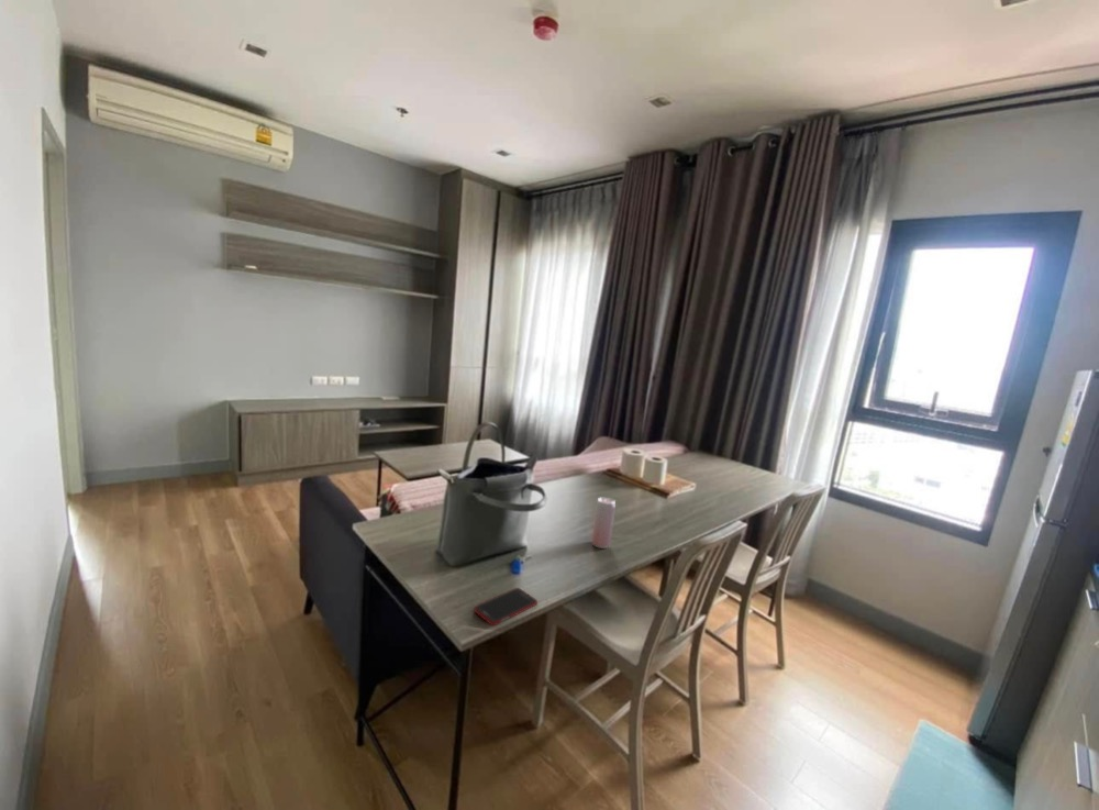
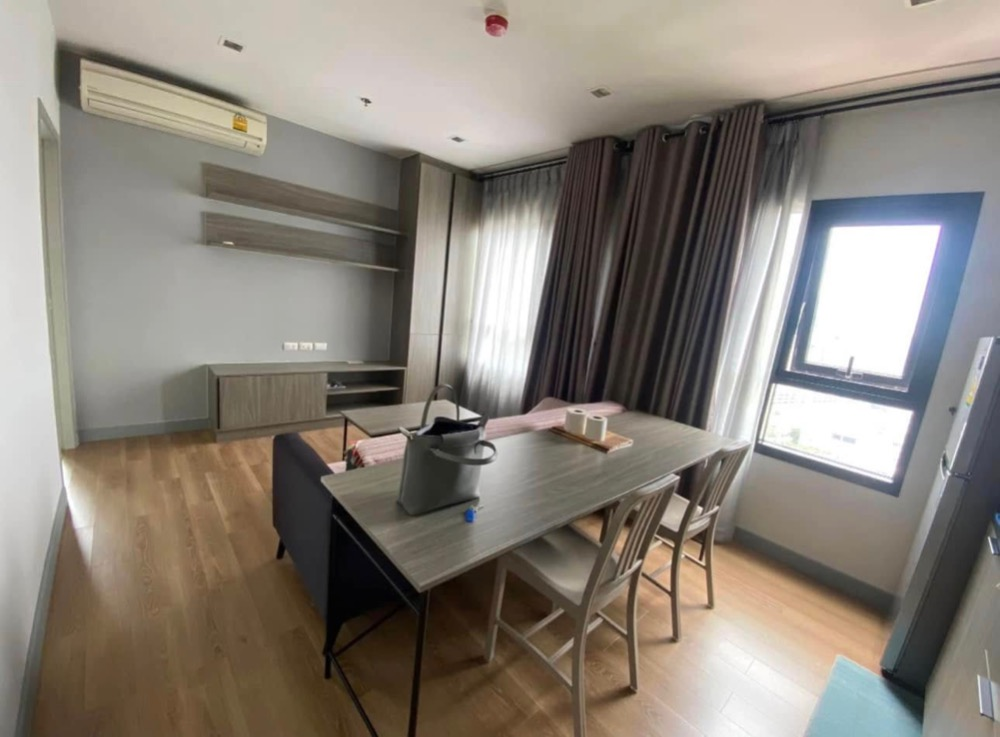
- beverage can [590,497,617,550]
- cell phone [473,587,539,626]
